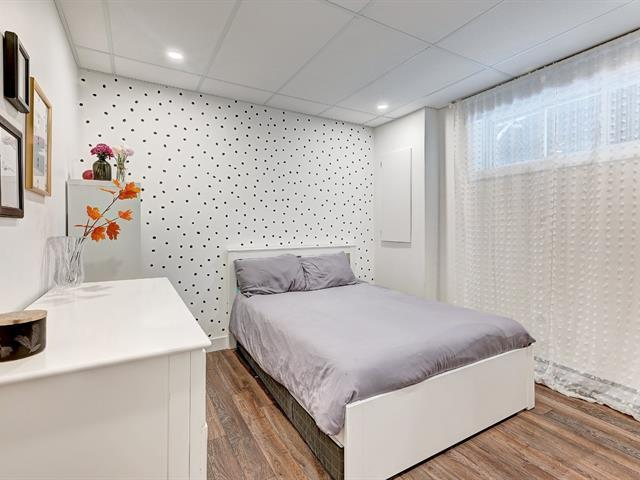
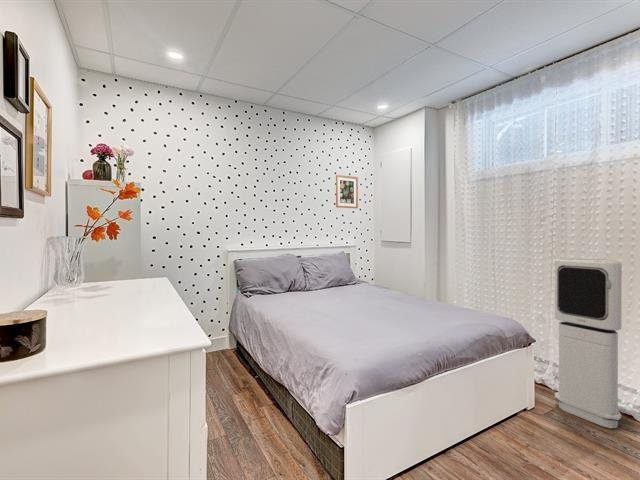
+ air purifier [554,258,623,429]
+ wall art [335,174,359,209]
